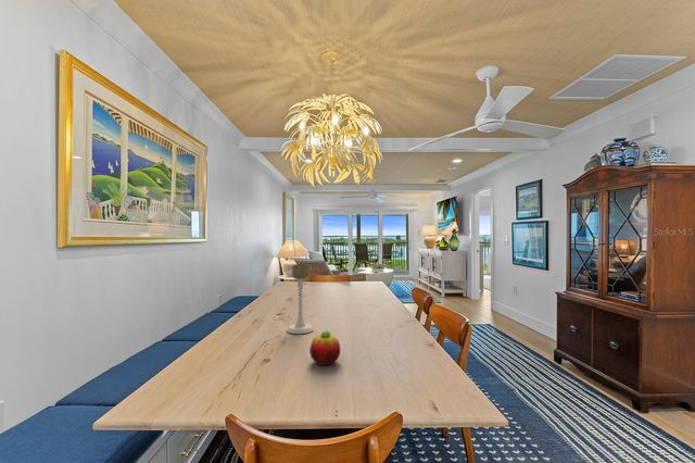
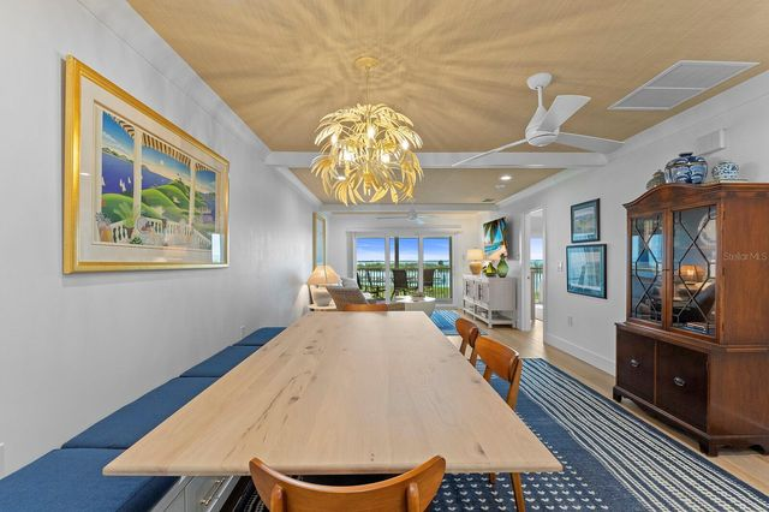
- fruit [308,330,341,366]
- candle holder [286,263,315,335]
